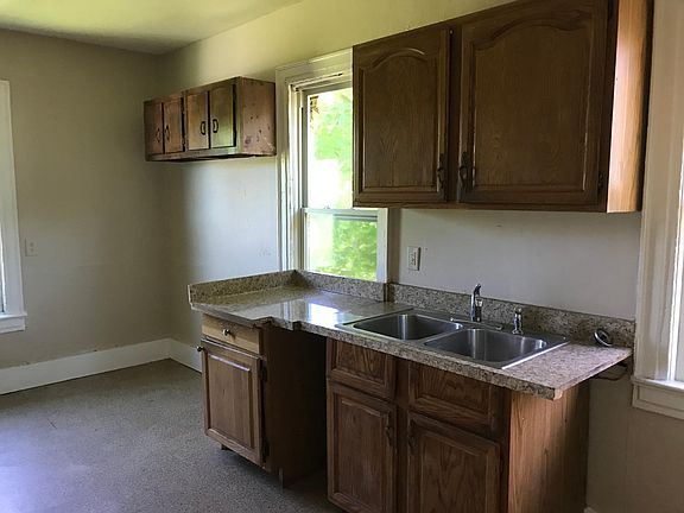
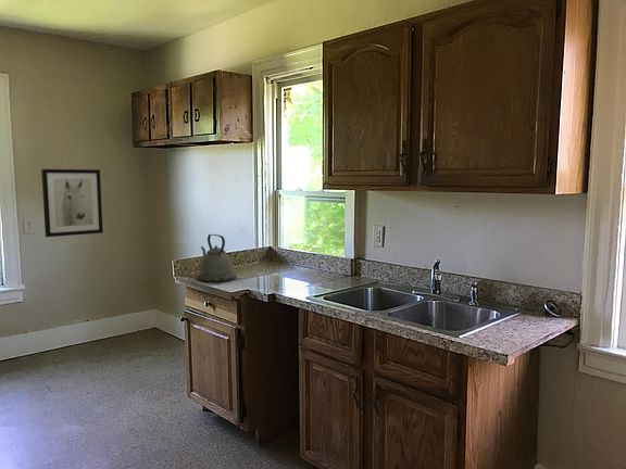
+ kettle [196,233,237,283]
+ wall art [40,168,104,238]
